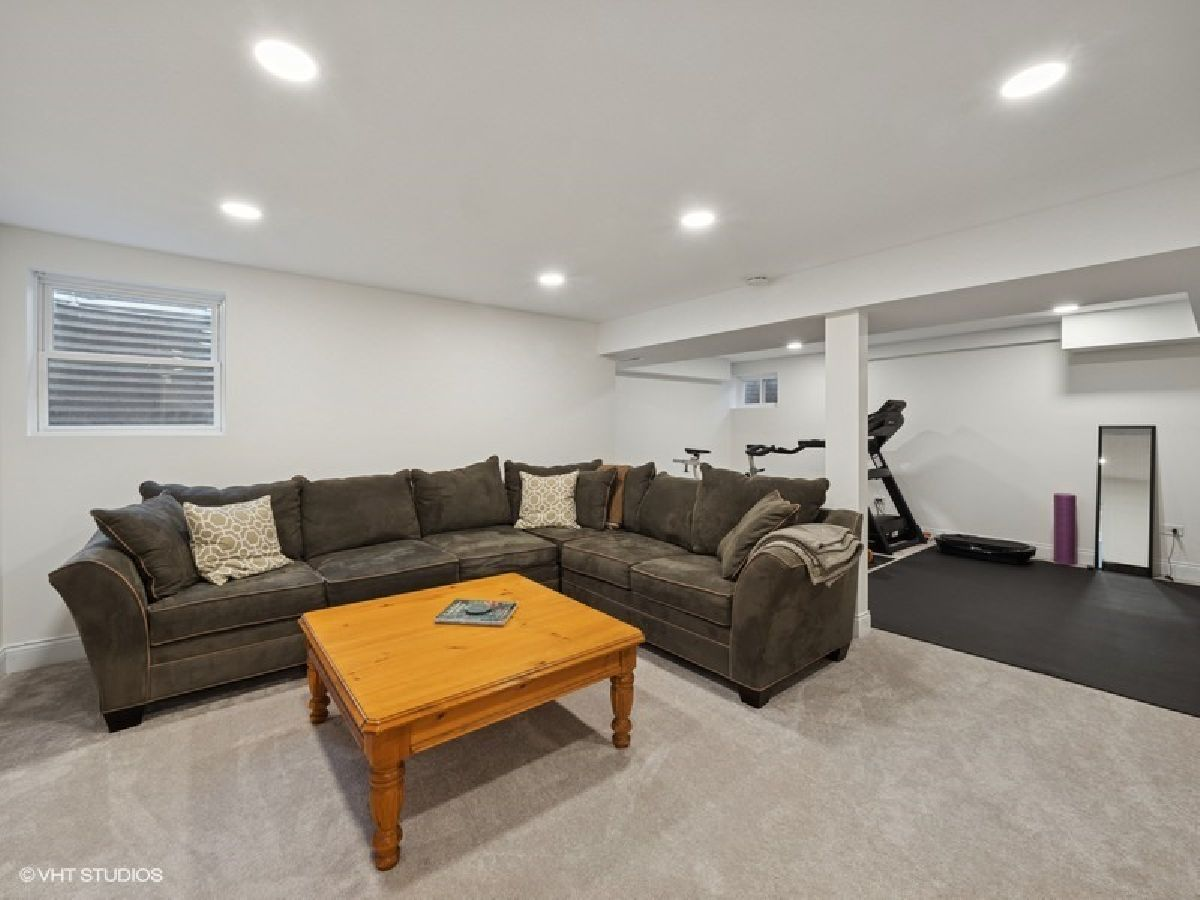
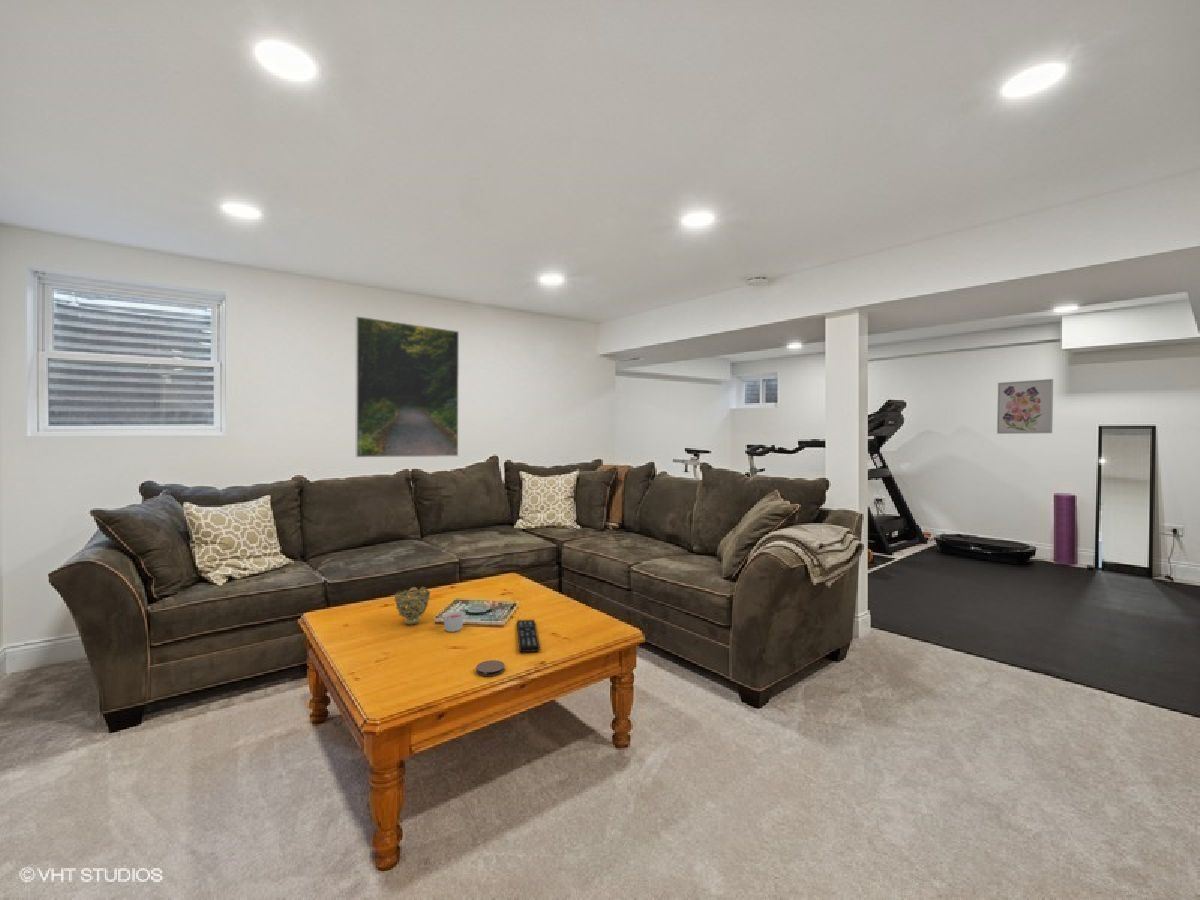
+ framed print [355,315,460,458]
+ remote control [516,618,541,653]
+ decorative bowl [393,586,431,626]
+ wall art [996,378,1054,435]
+ coaster [475,659,506,677]
+ candle [442,610,465,633]
